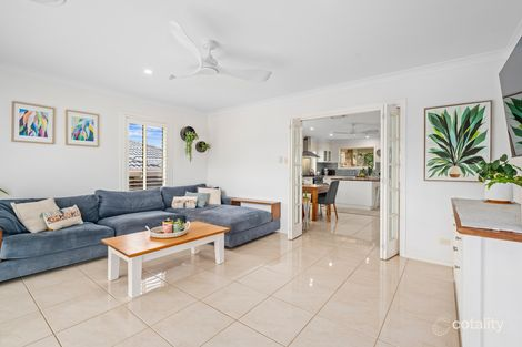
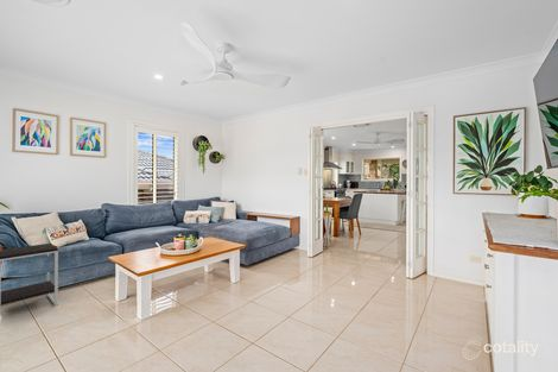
+ side table [0,242,59,314]
